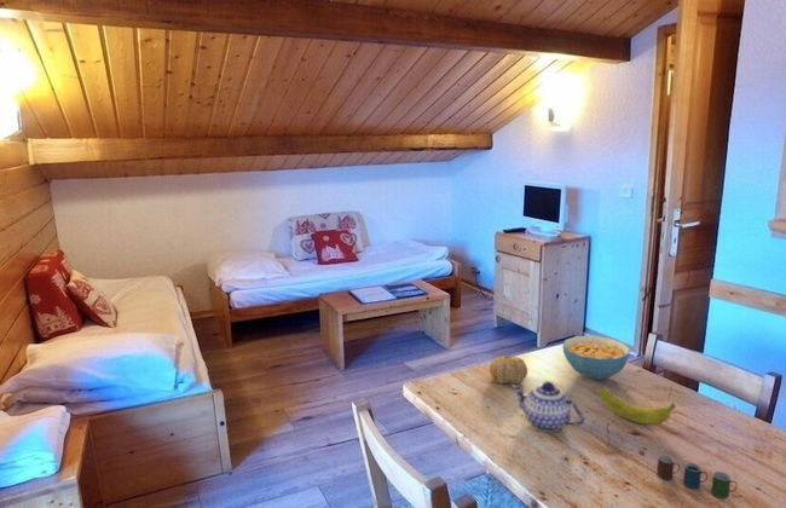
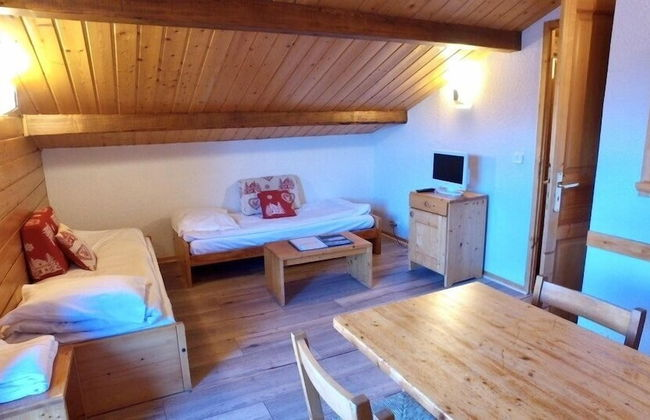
- cup [655,454,739,500]
- fruit [489,354,528,385]
- cereal bowl [561,335,631,381]
- banana [597,385,677,426]
- teapot [510,380,586,433]
